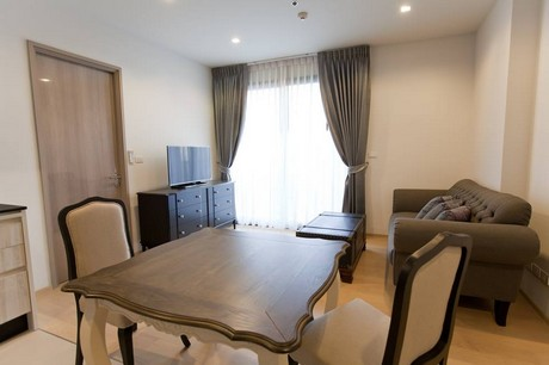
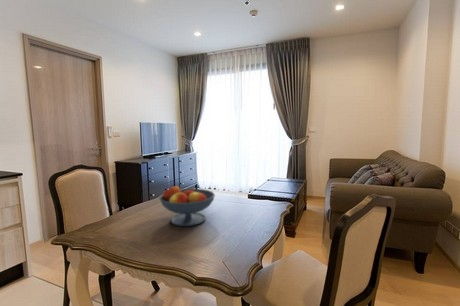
+ fruit bowl [158,185,216,227]
